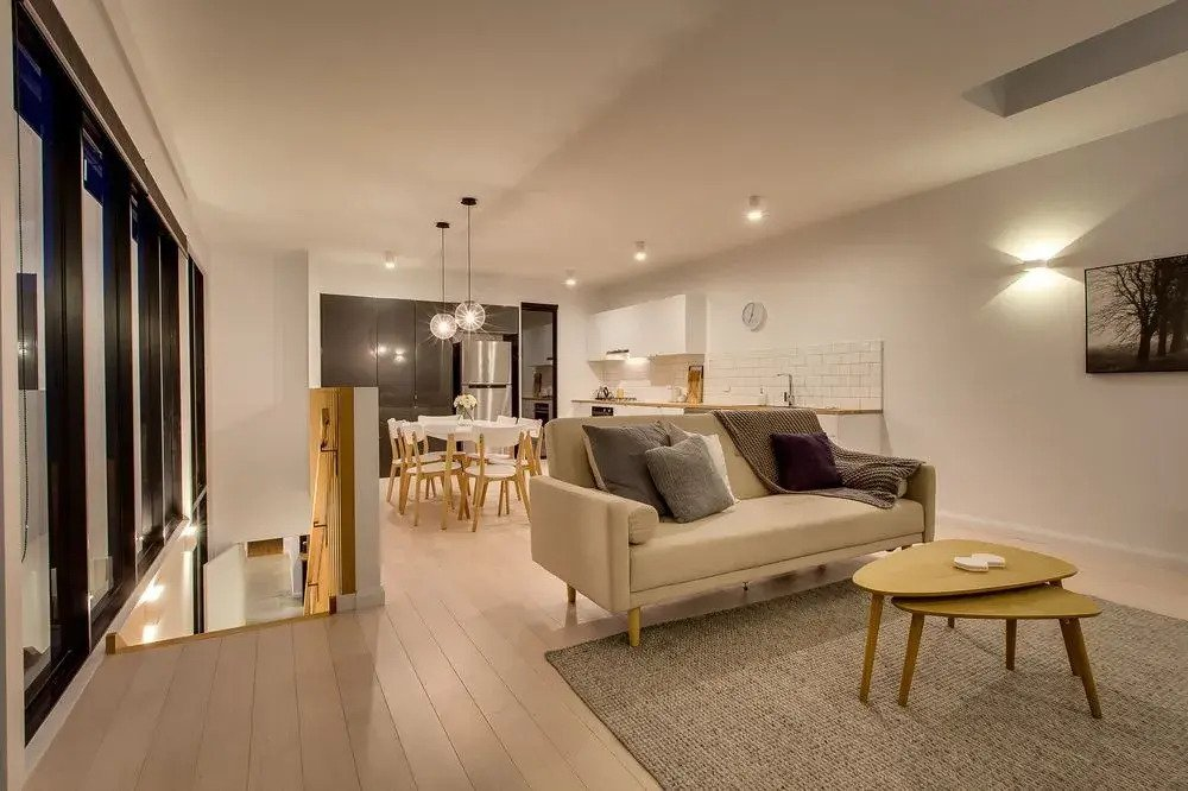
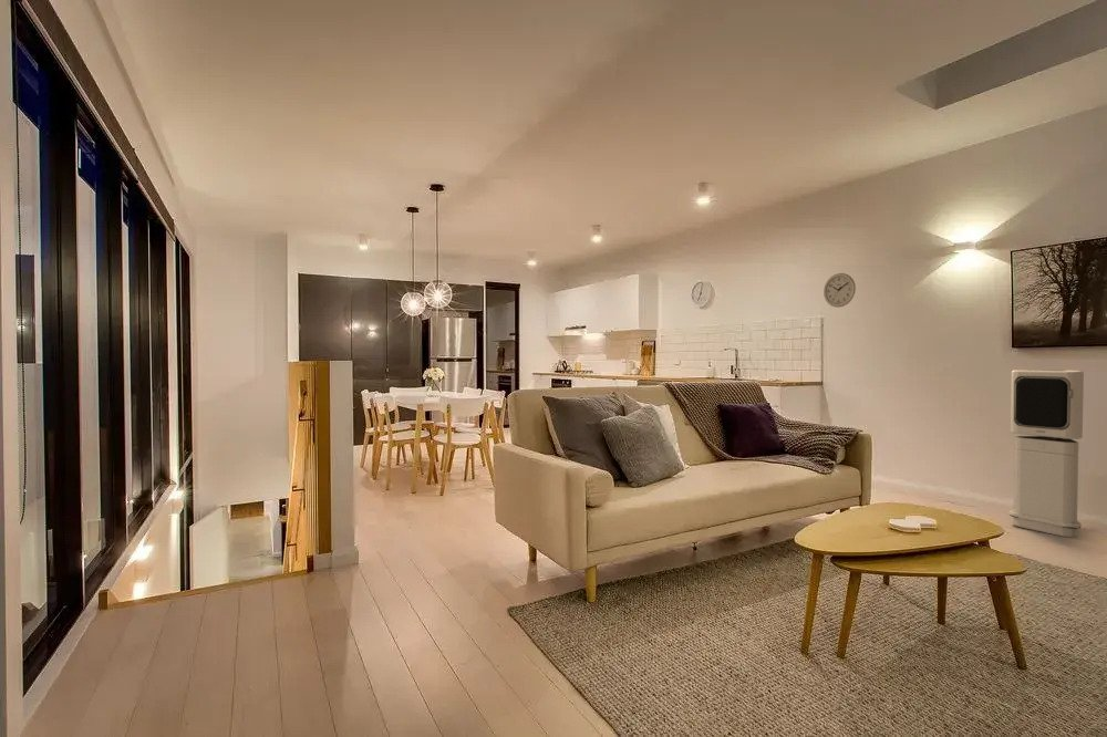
+ wall clock [823,272,857,309]
+ air purifier [1008,369,1085,538]
